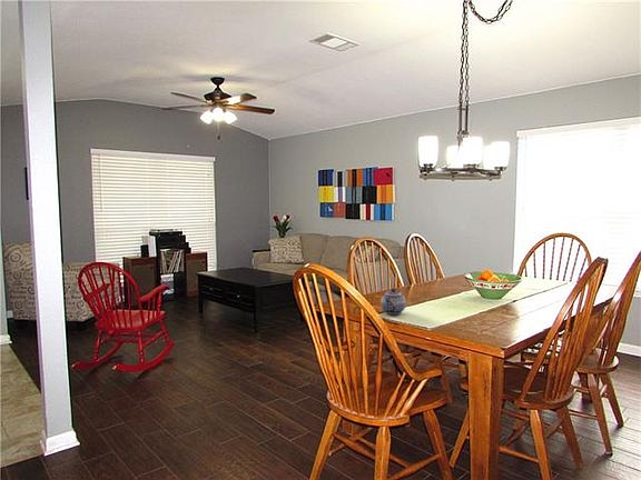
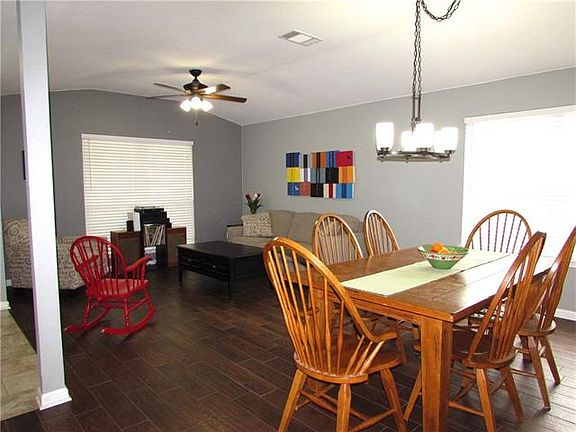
- teapot [379,288,407,316]
